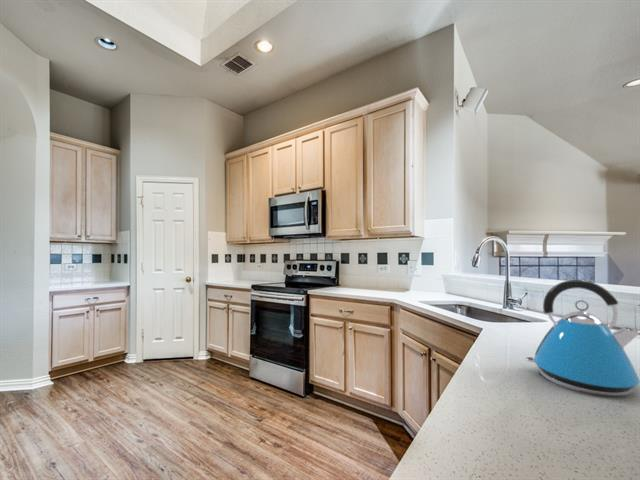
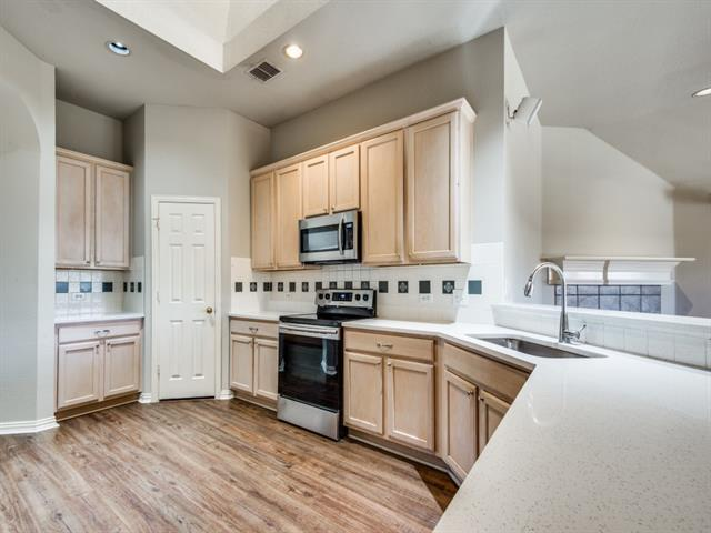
- kettle [525,279,640,397]
